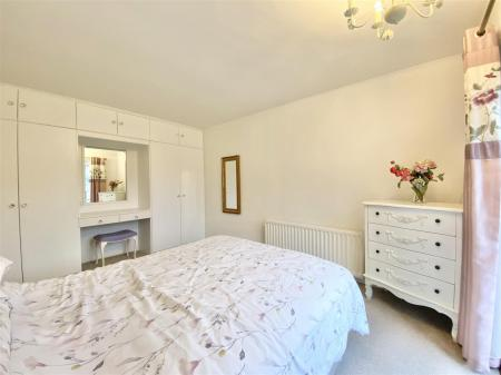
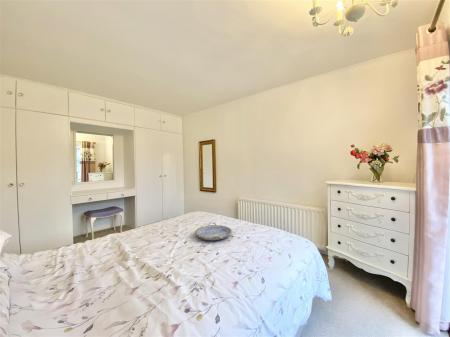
+ serving tray [194,221,233,241]
